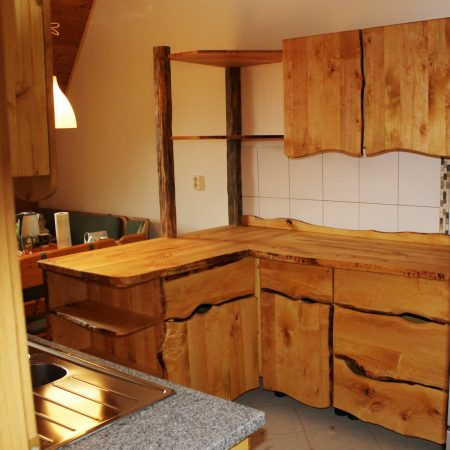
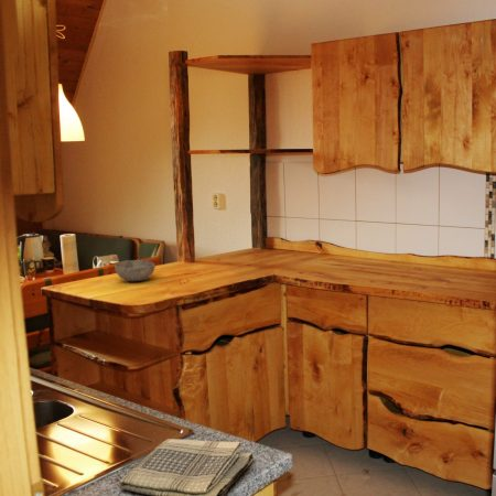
+ dish towel [118,438,255,496]
+ bowl [114,259,157,282]
